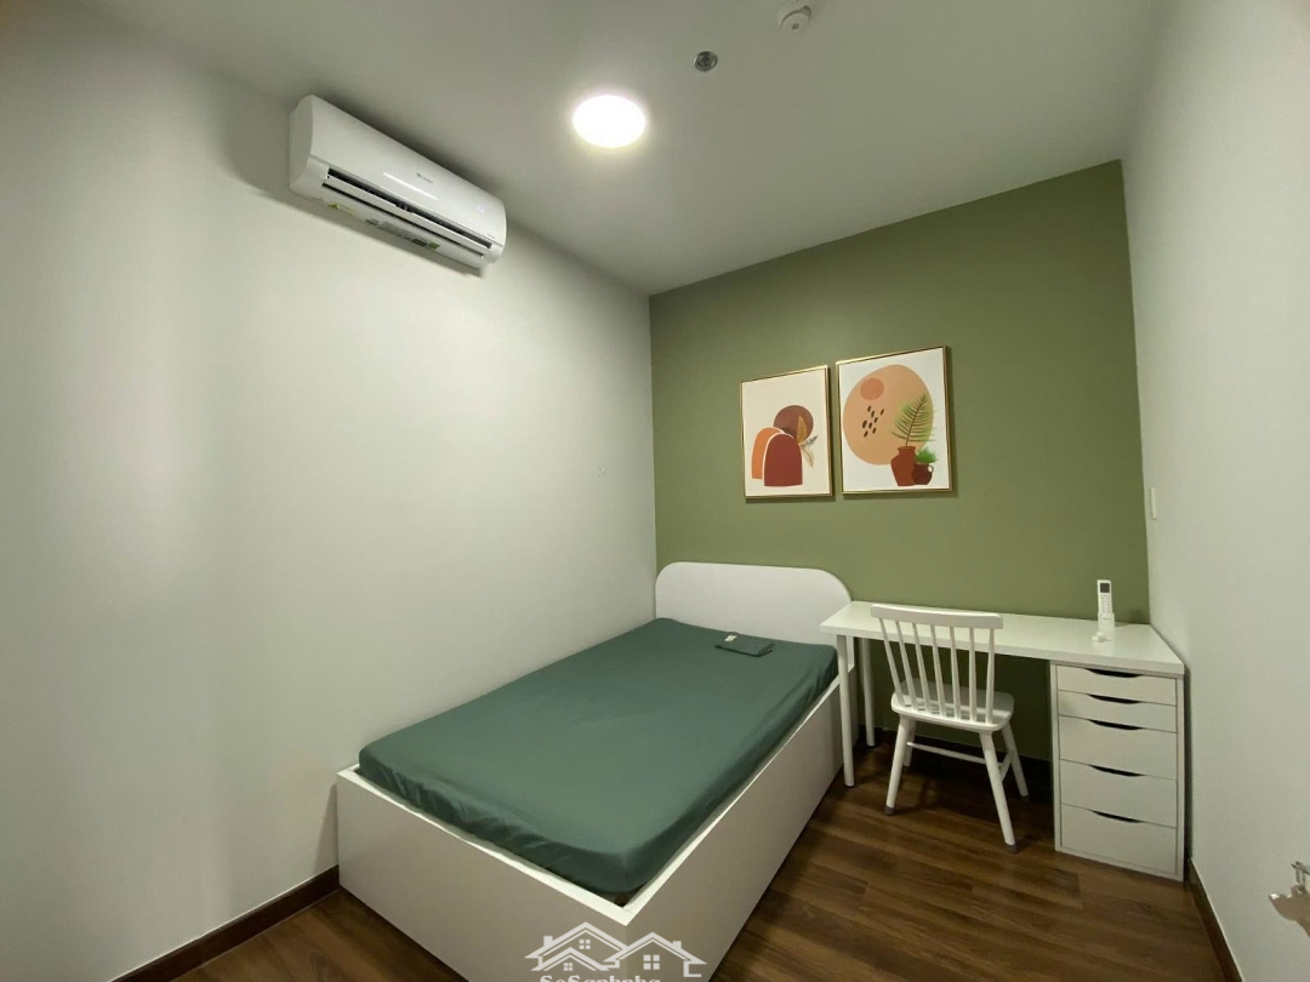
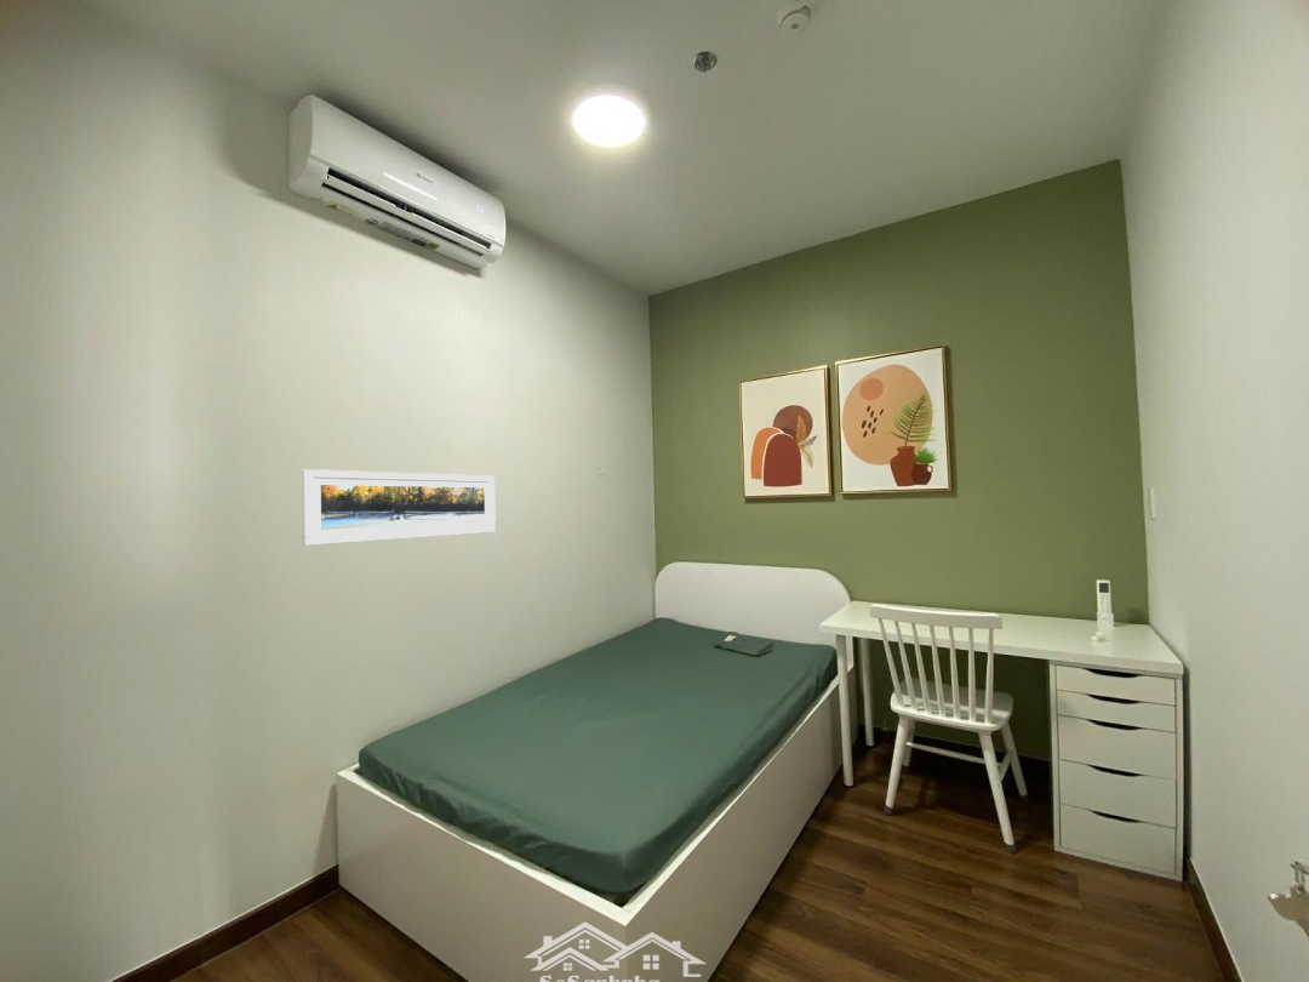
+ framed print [301,468,497,547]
